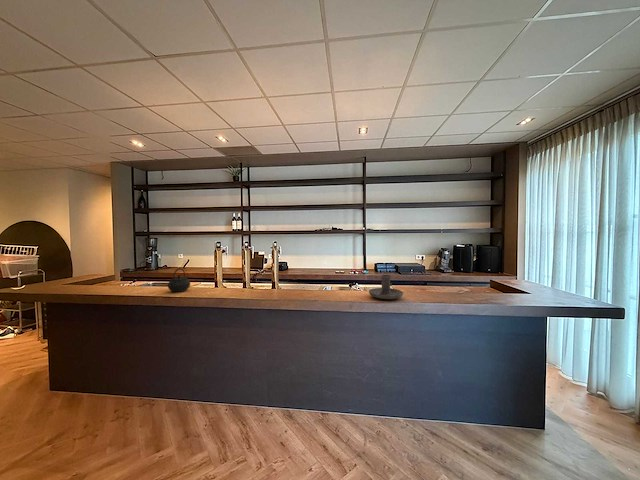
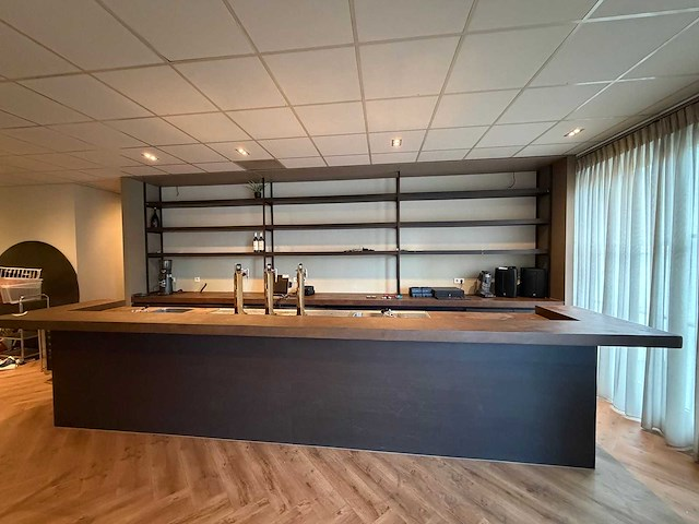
- candle holder [368,274,404,300]
- kettle [167,267,191,293]
